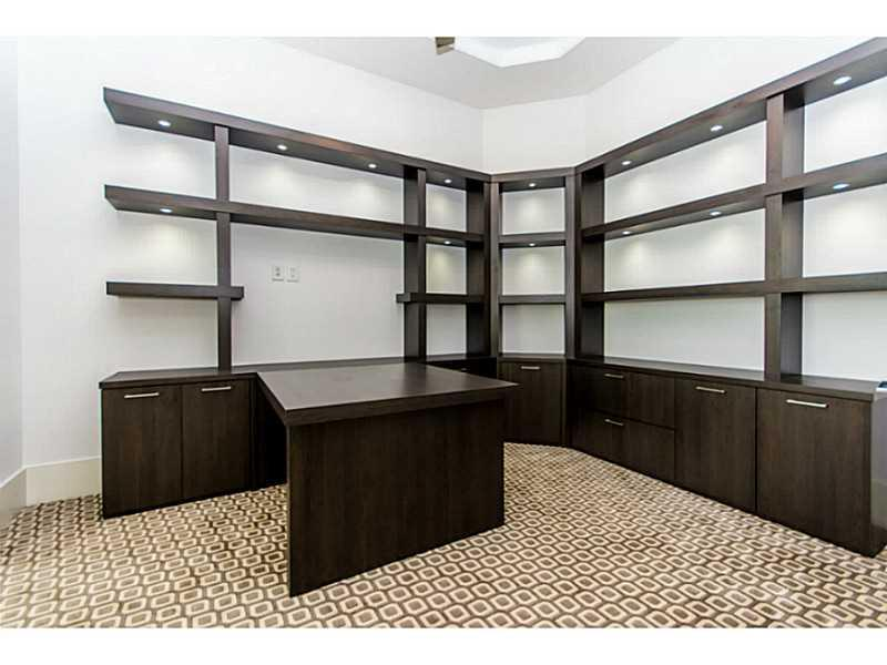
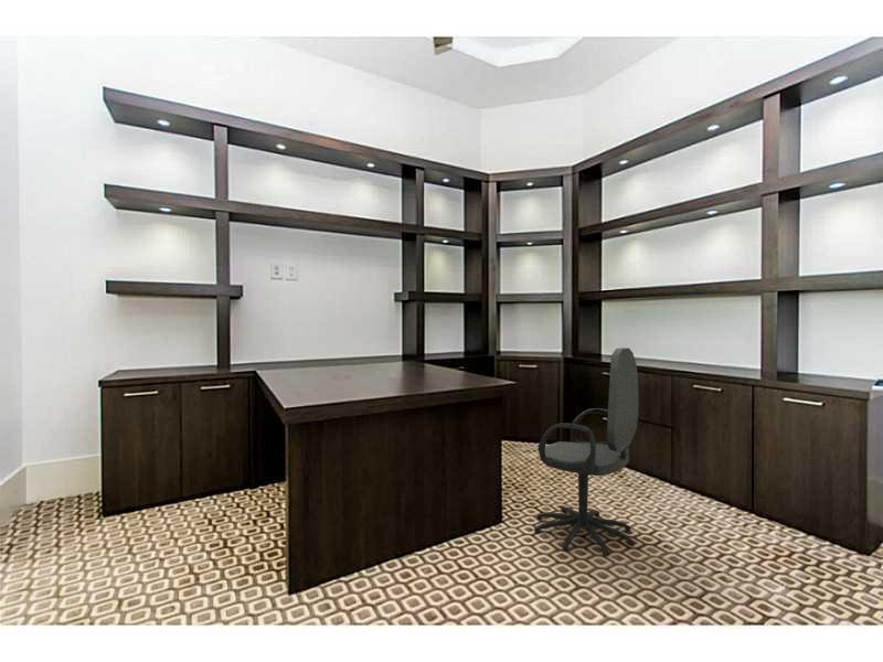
+ office chair [533,346,640,556]
